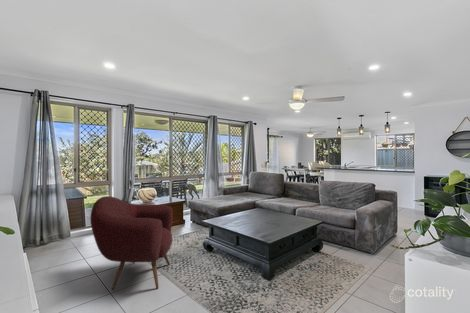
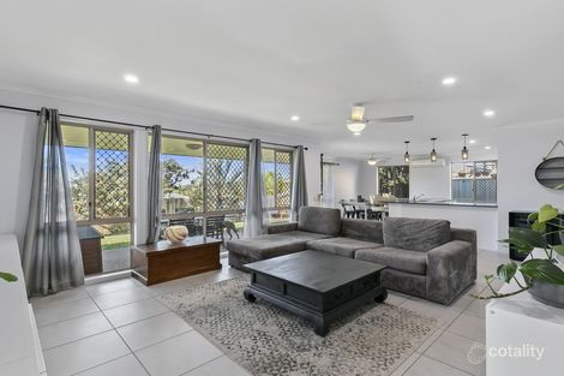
- armchair [90,195,174,291]
